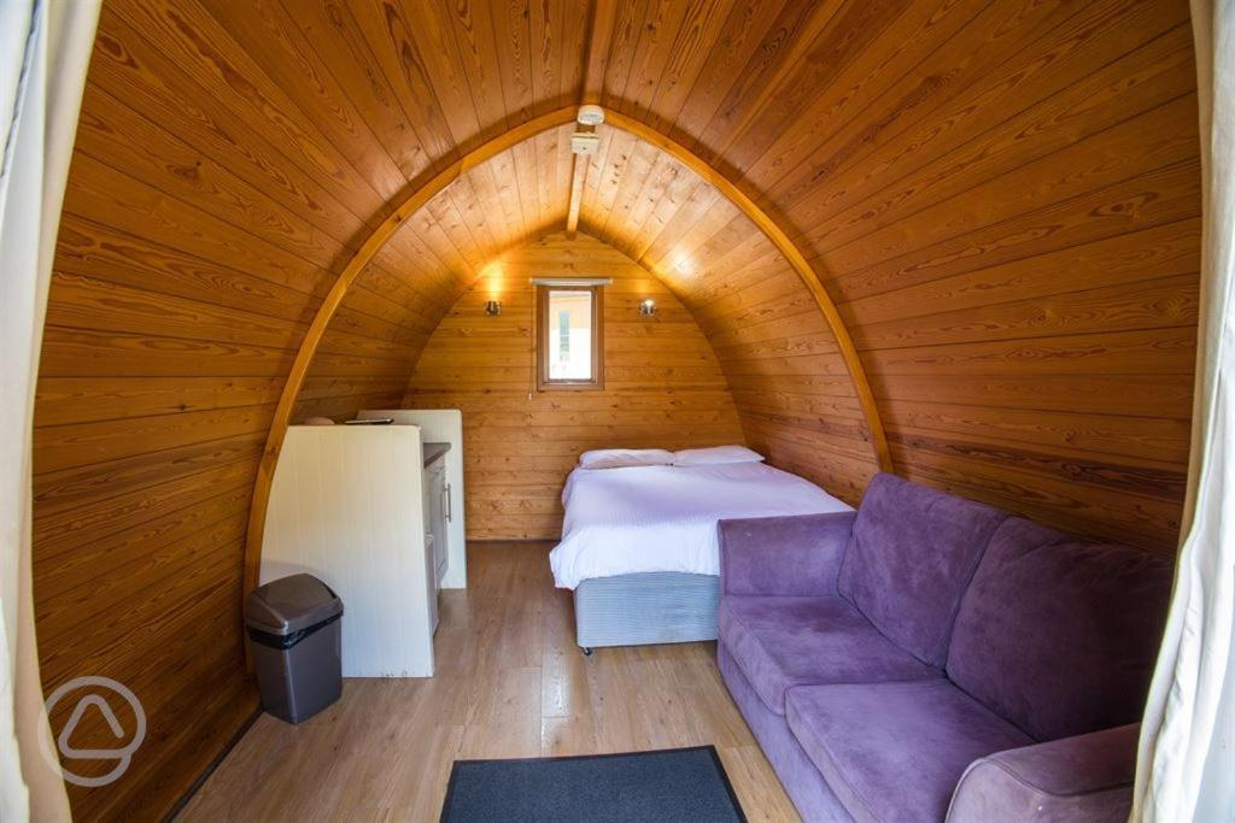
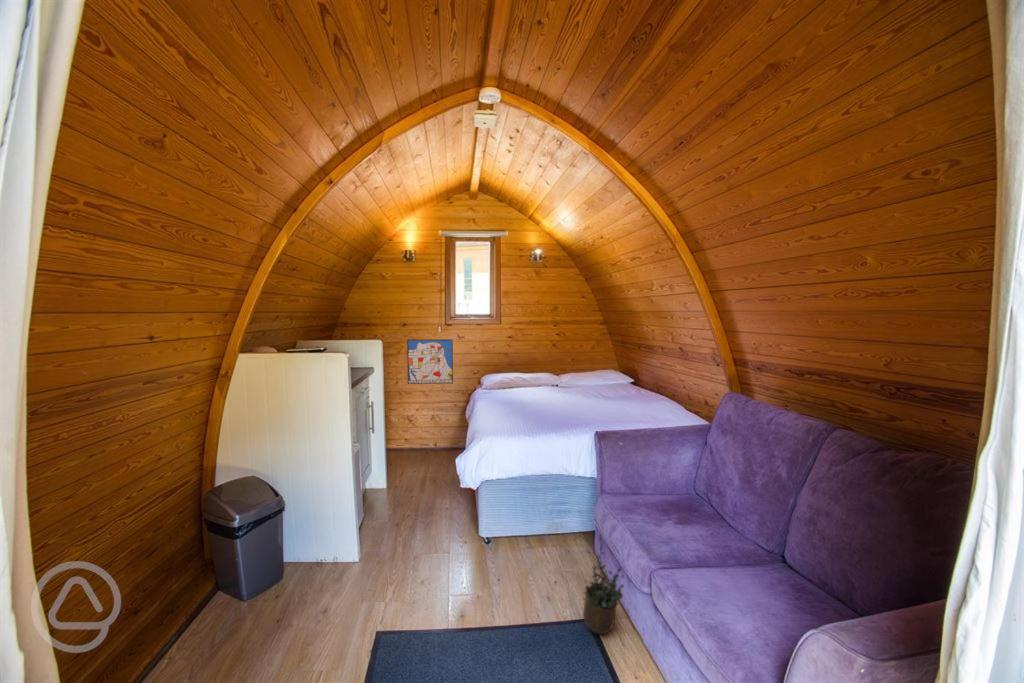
+ wall art [406,338,454,385]
+ potted plant [582,536,625,636]
